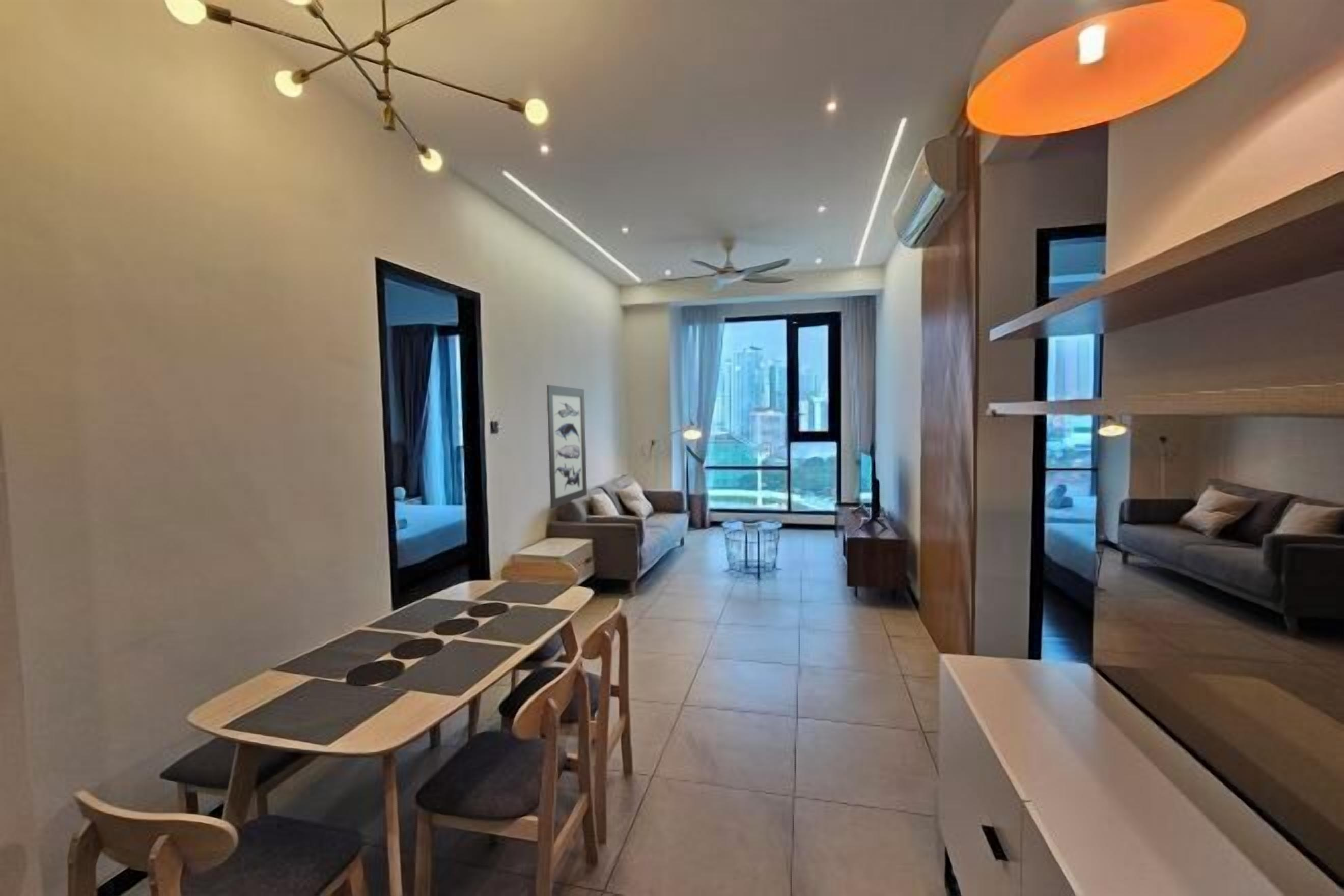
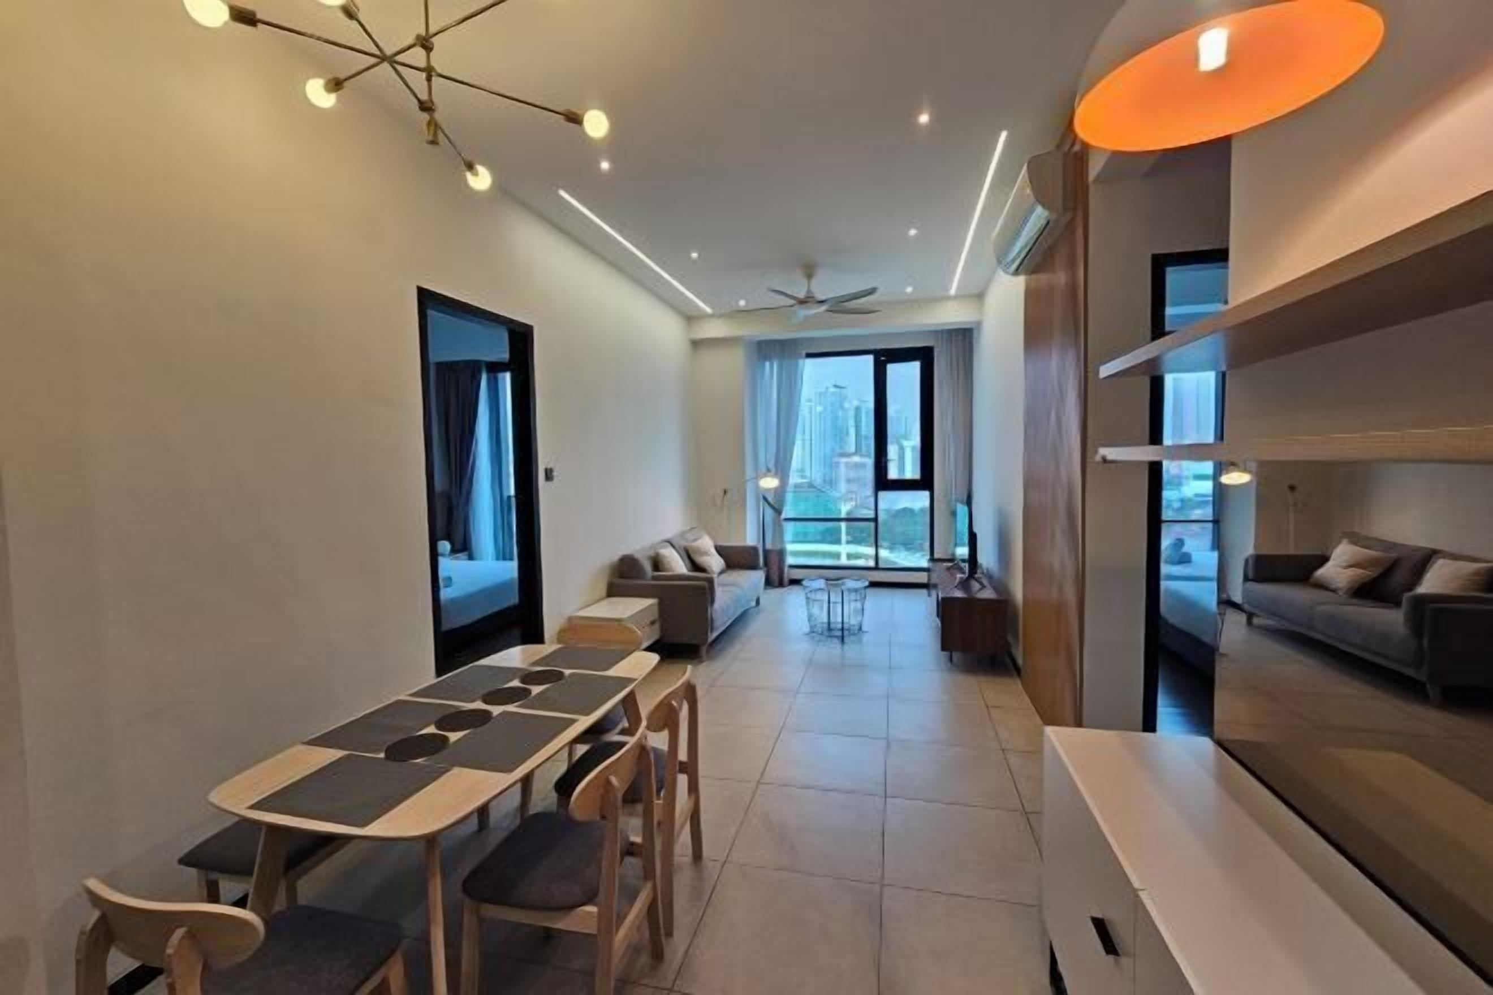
- wall art [546,384,587,509]
